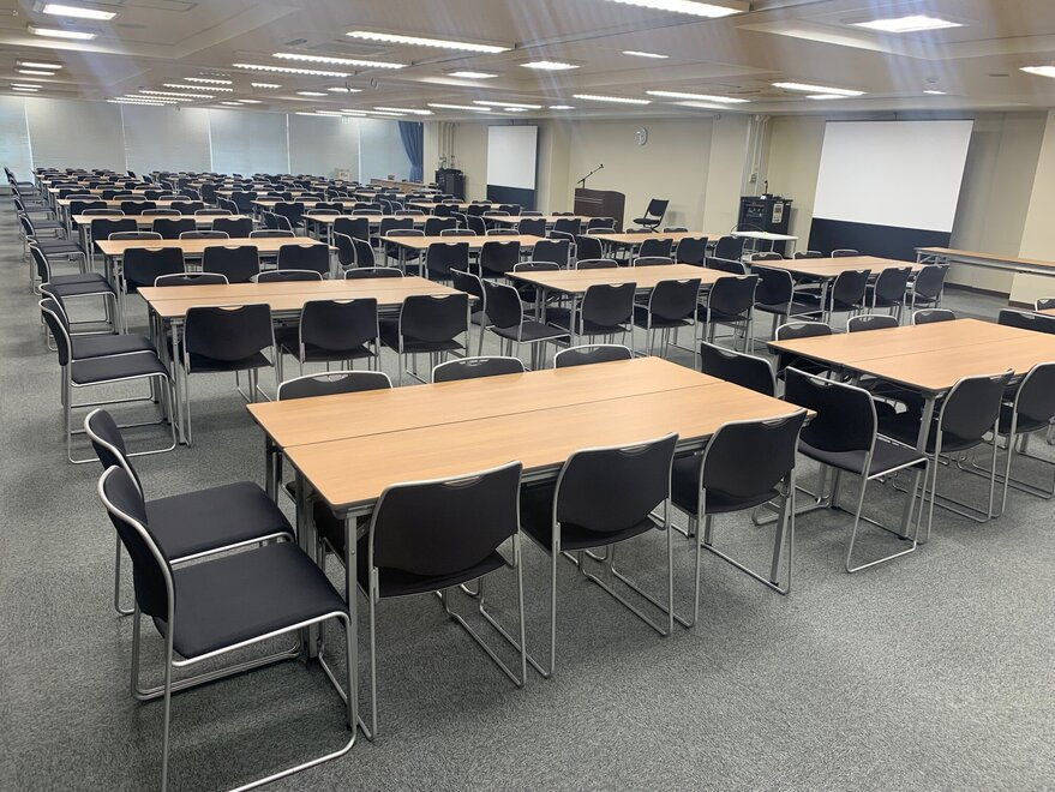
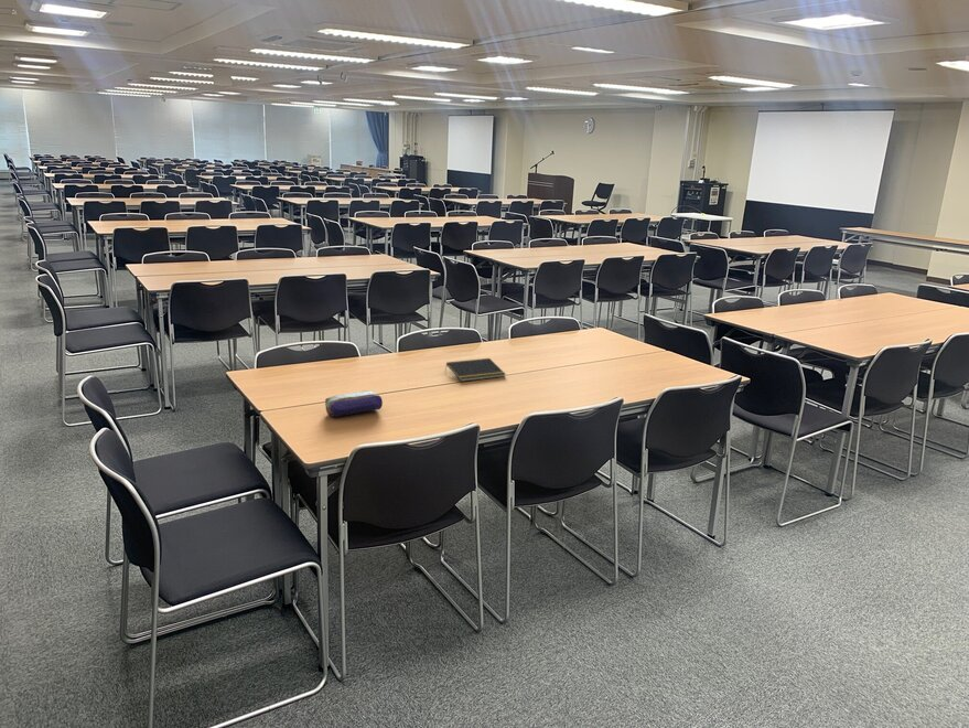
+ notepad [444,357,506,383]
+ pencil case [324,389,384,418]
